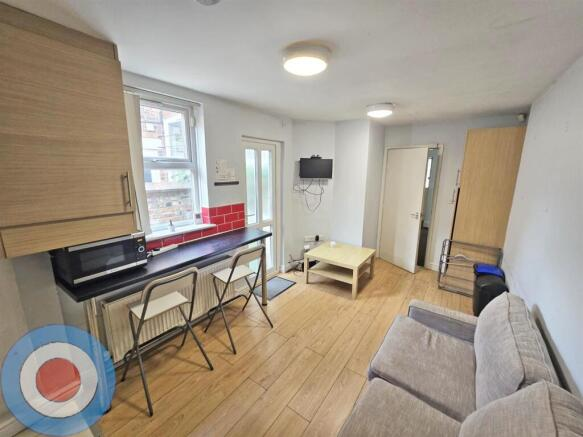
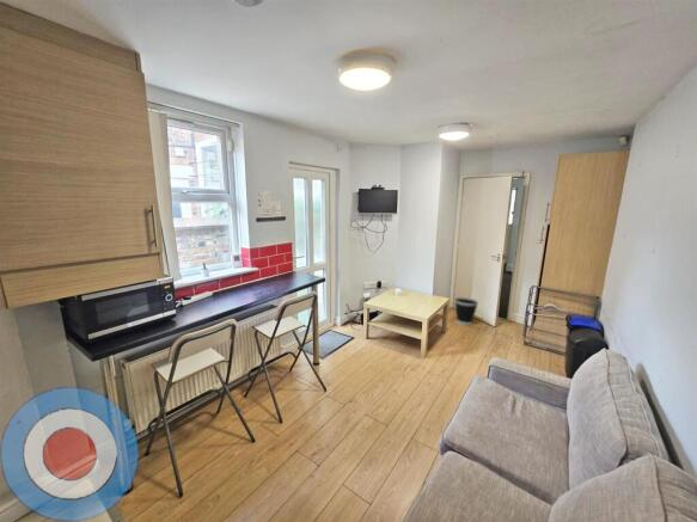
+ wastebasket [453,296,479,326]
